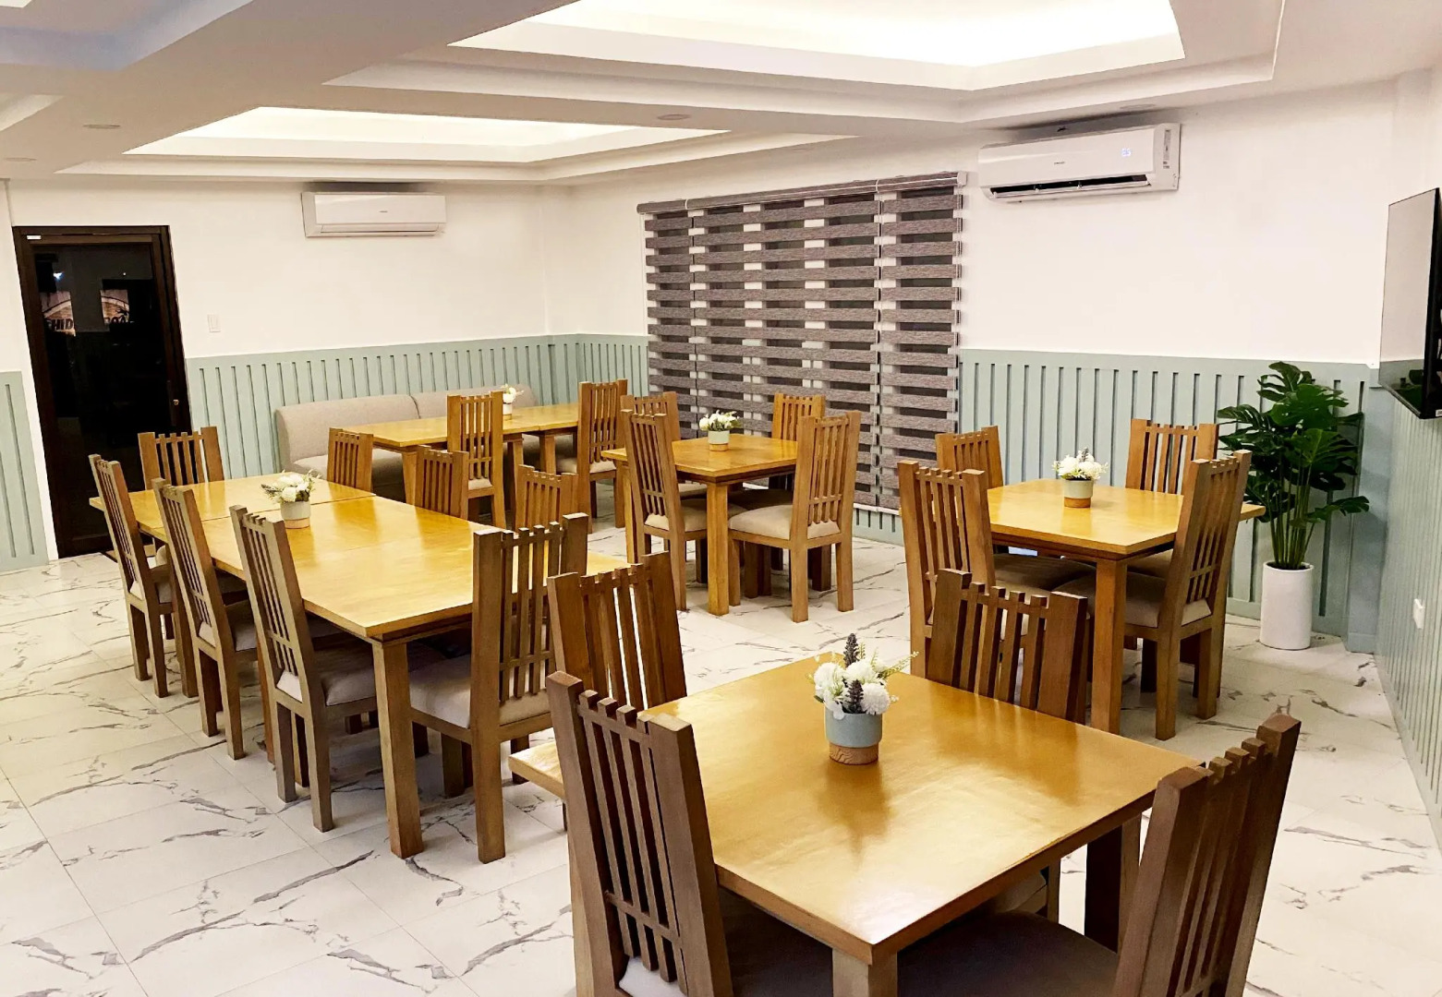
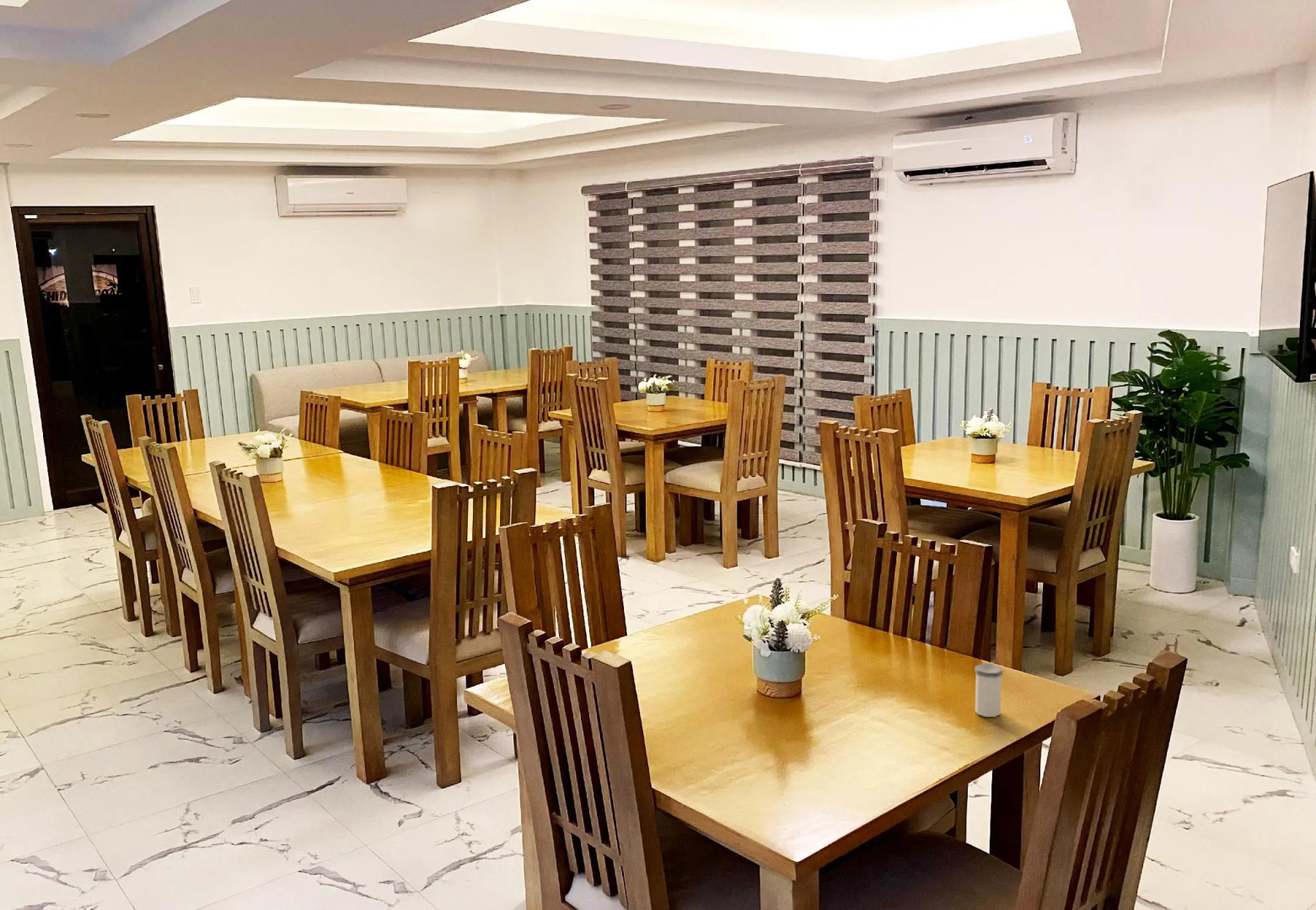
+ salt shaker [974,663,1003,718]
